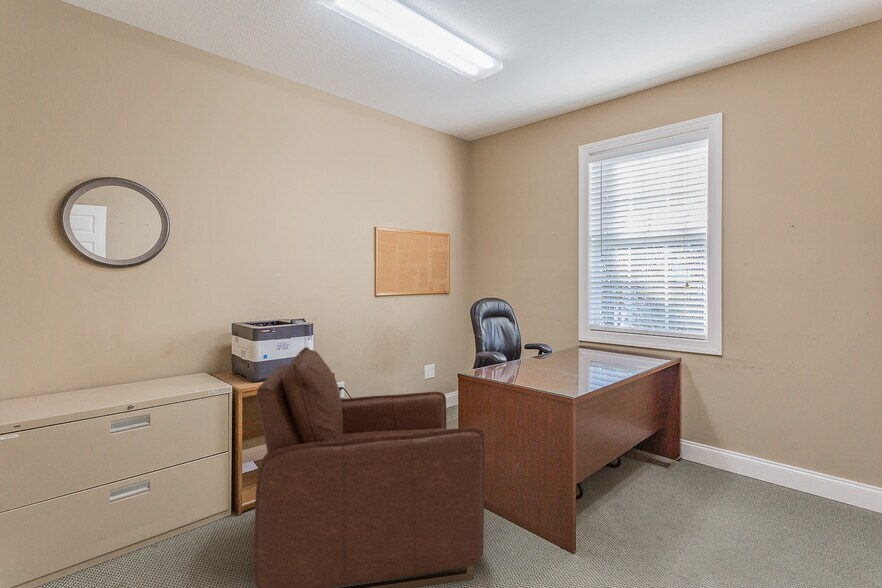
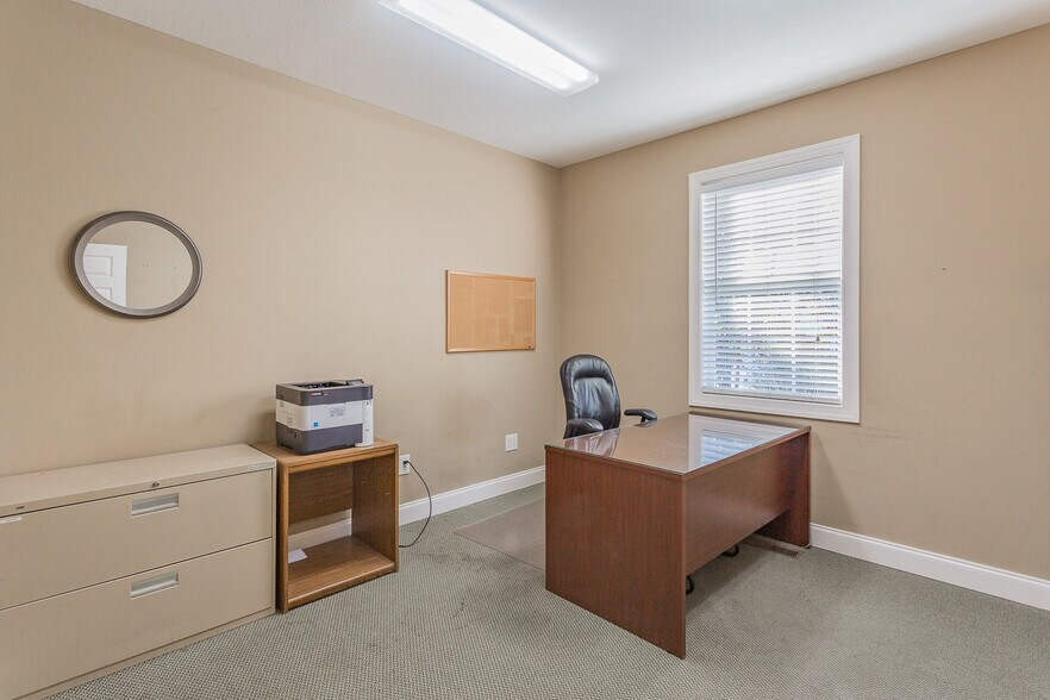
- chair [254,346,486,588]
